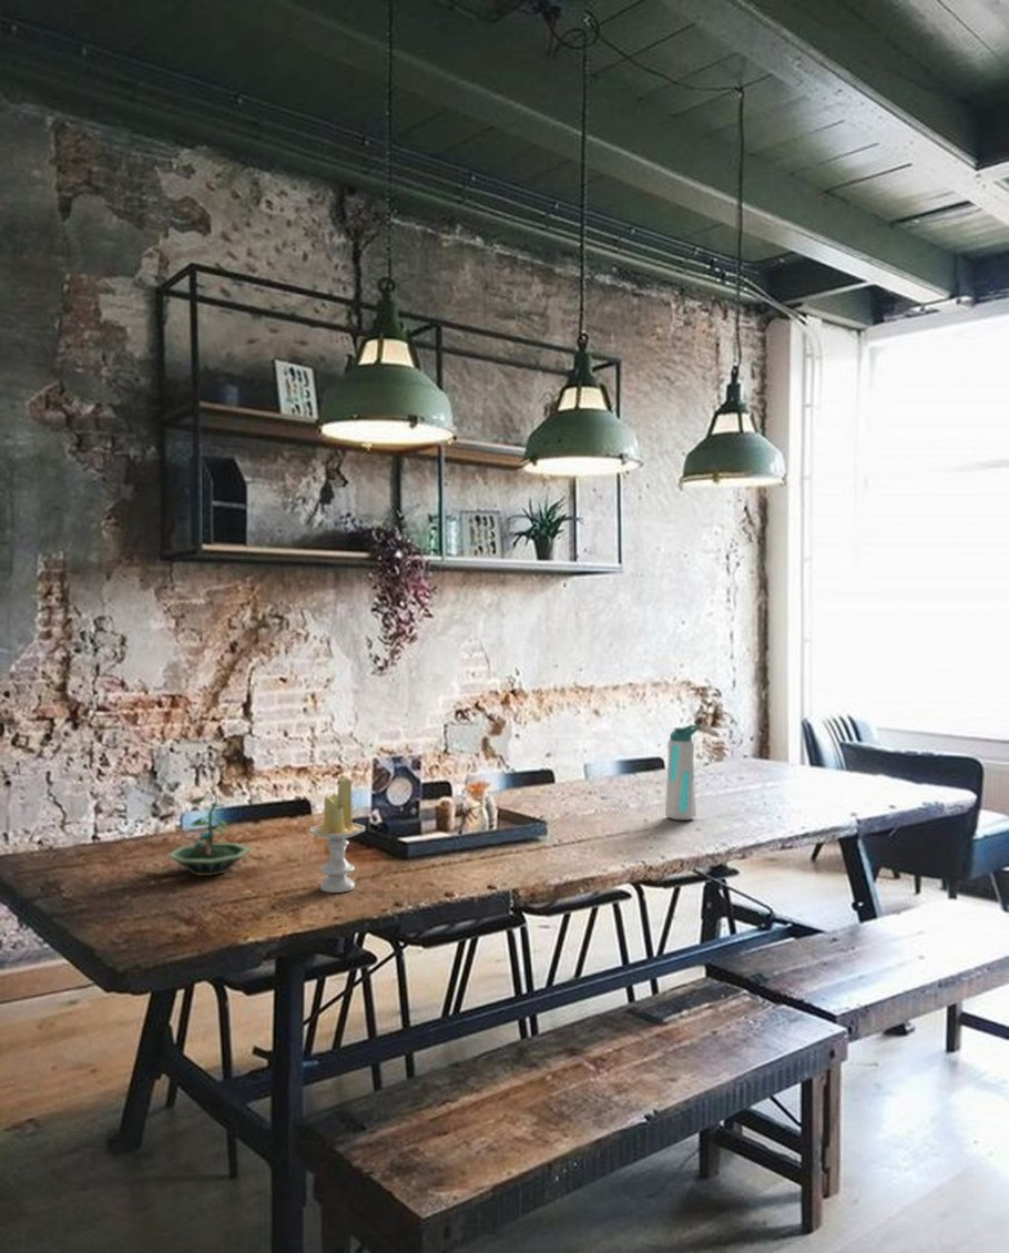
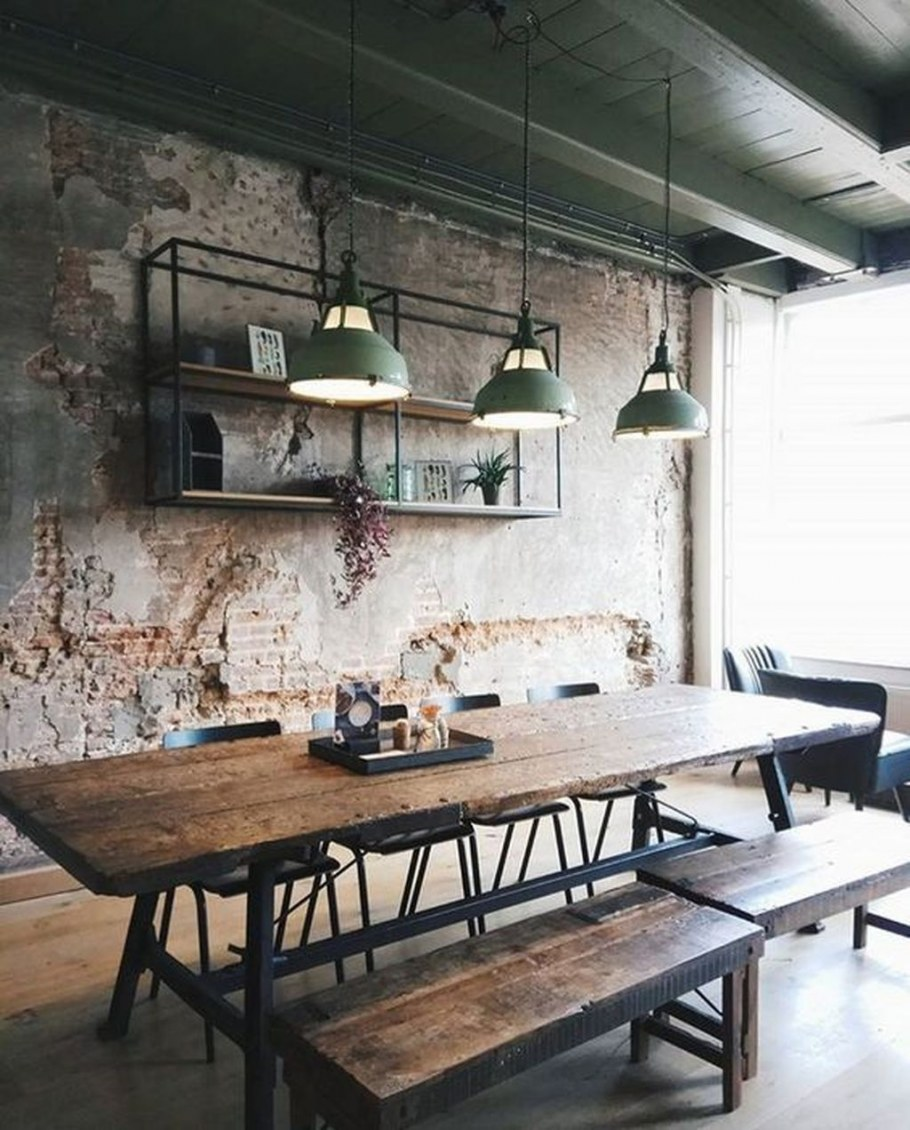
- water bottle [664,724,701,821]
- terrarium [166,791,253,877]
- candle [308,776,366,894]
